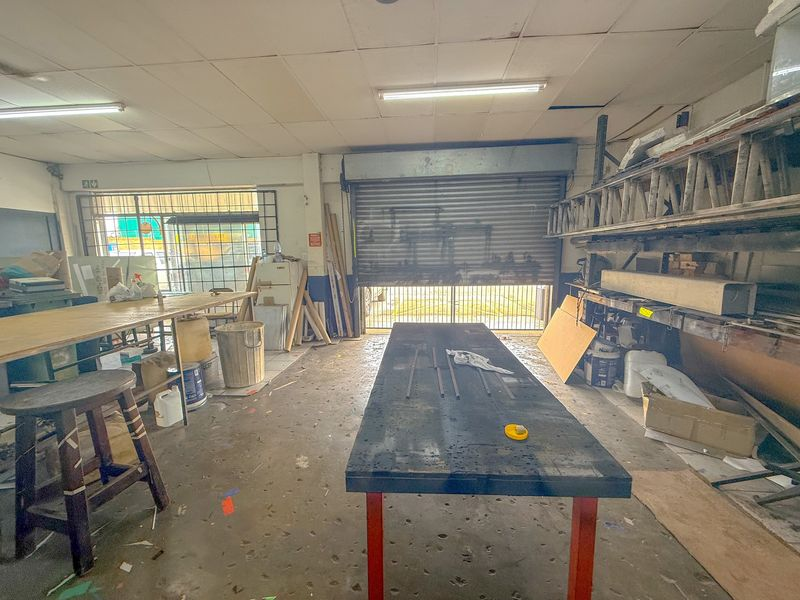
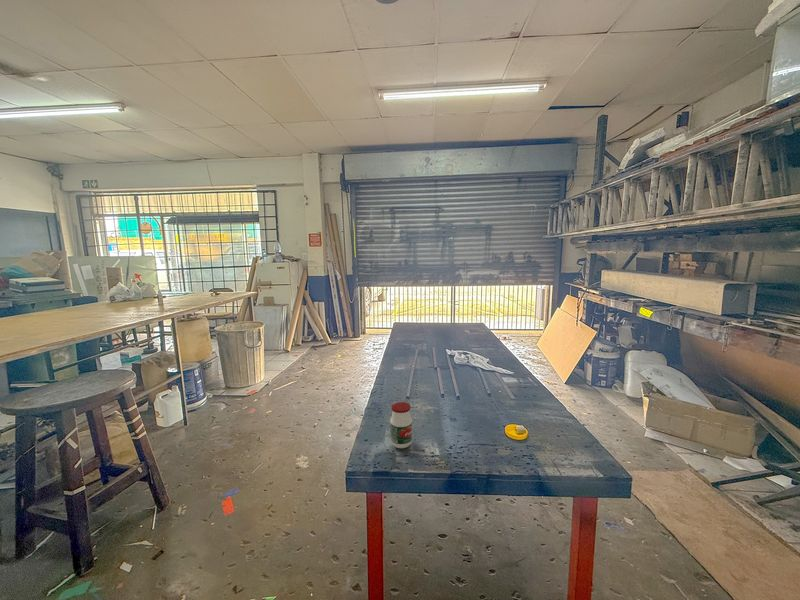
+ jar [389,401,413,449]
